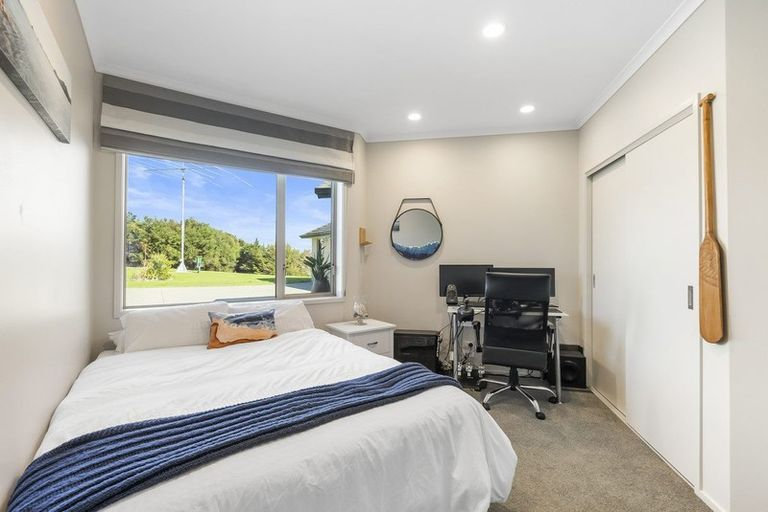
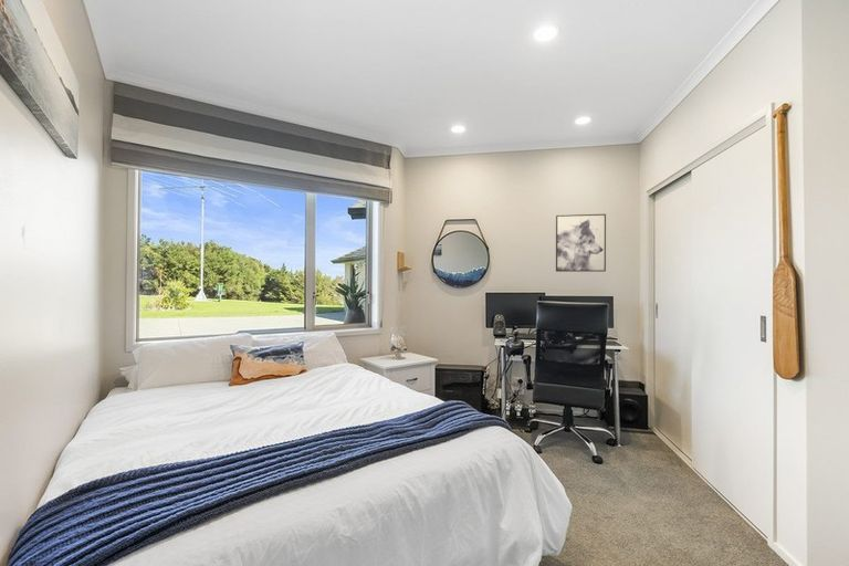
+ wall art [555,213,607,273]
